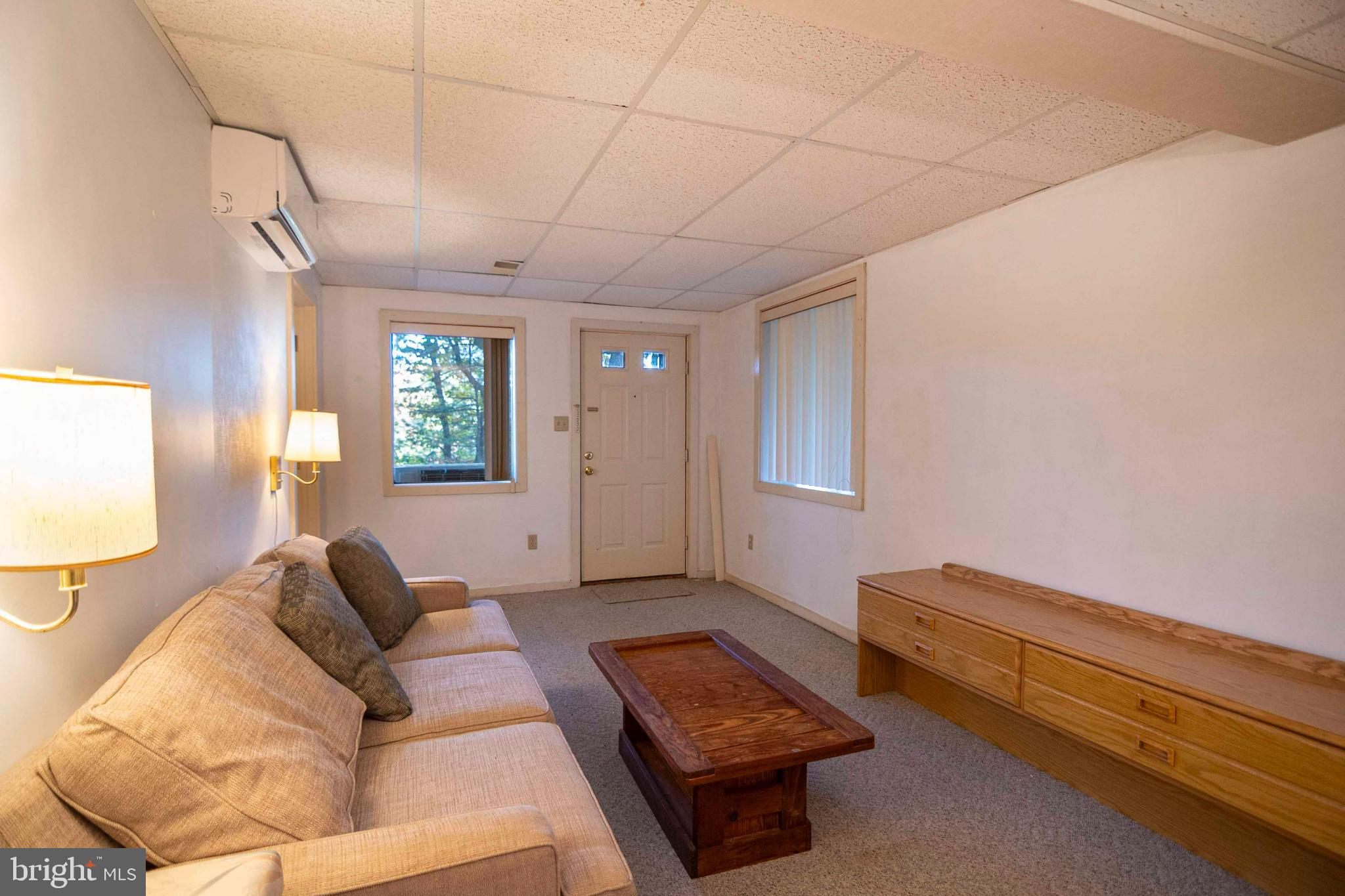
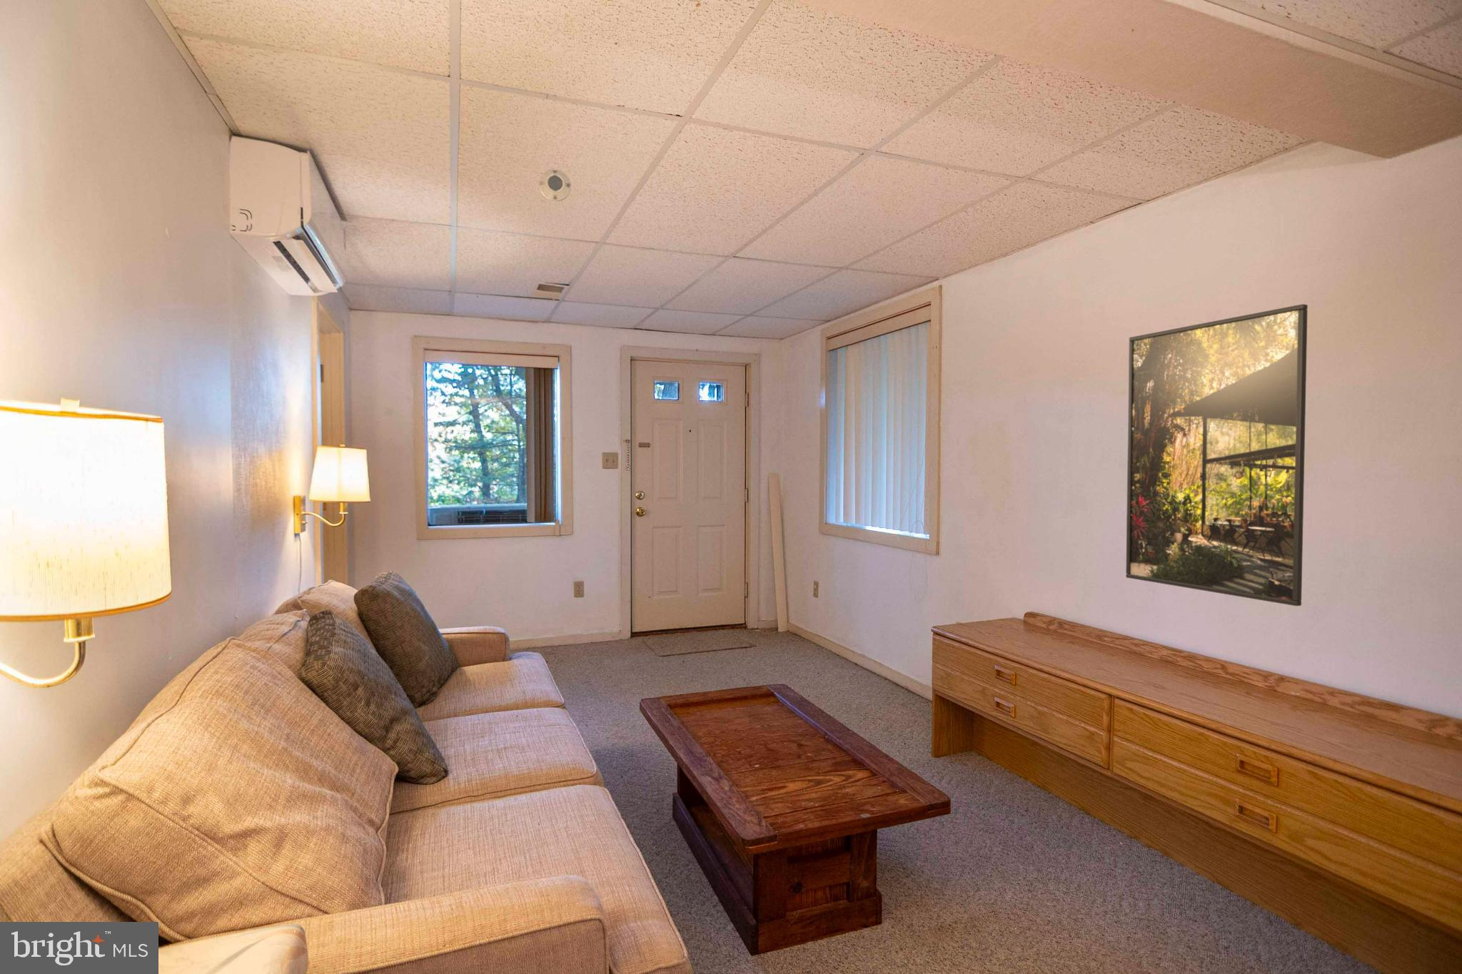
+ smoke detector [538,168,572,202]
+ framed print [1125,303,1309,607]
